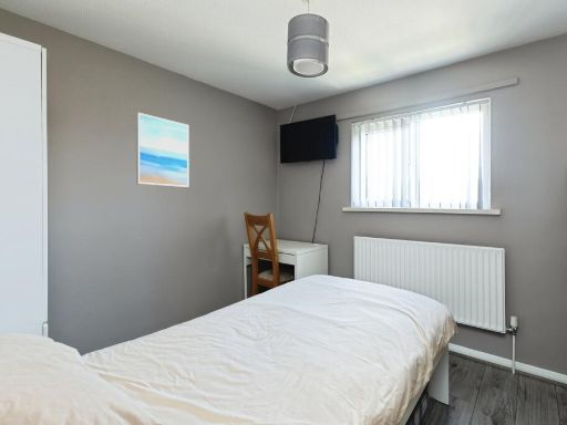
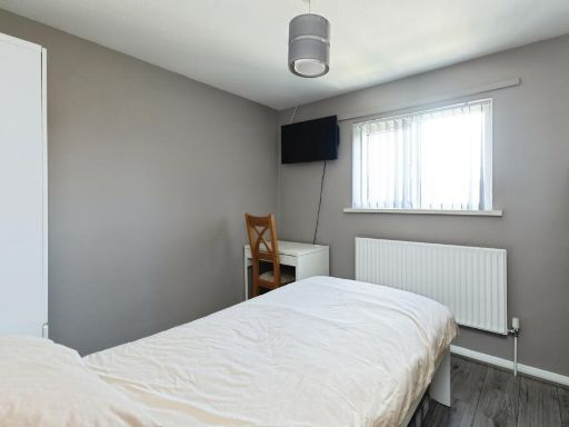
- wall art [135,112,190,188]
